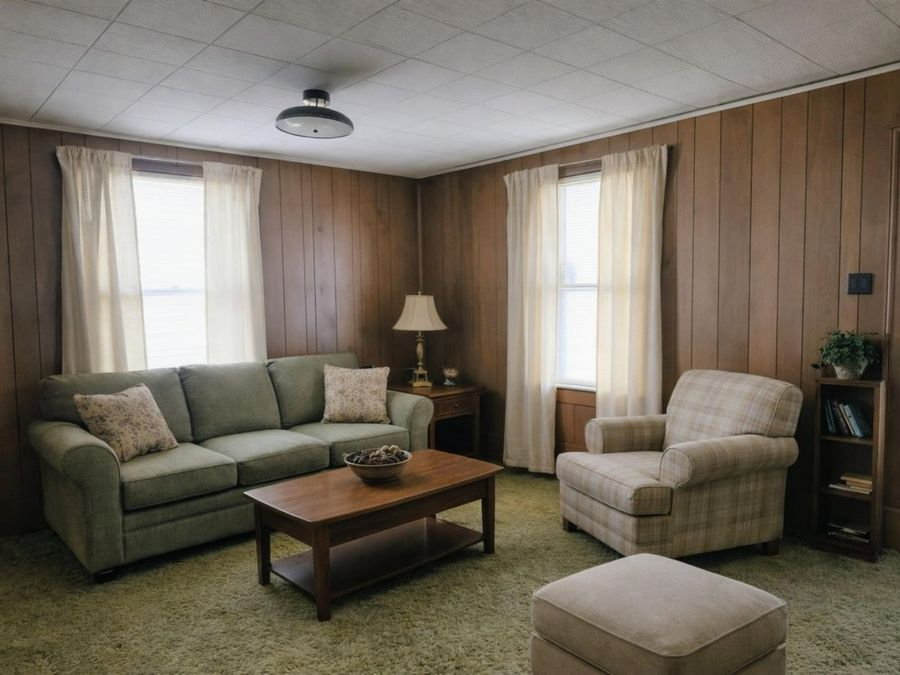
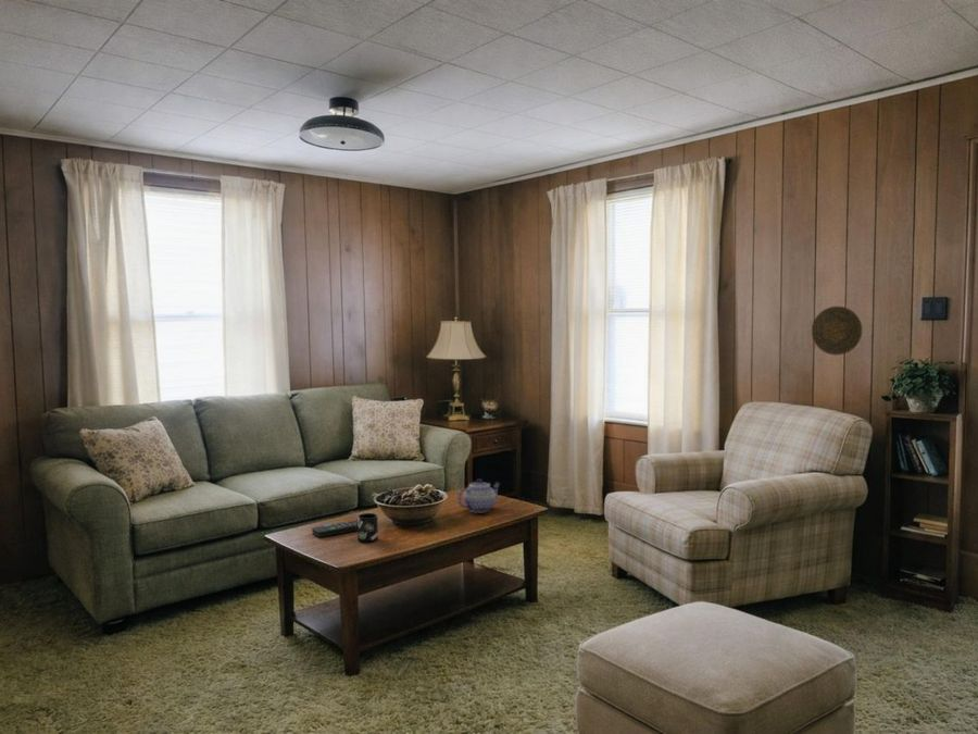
+ mug [355,512,379,543]
+ teapot [456,477,501,514]
+ decorative plate [811,306,863,357]
+ remote control [311,519,358,538]
